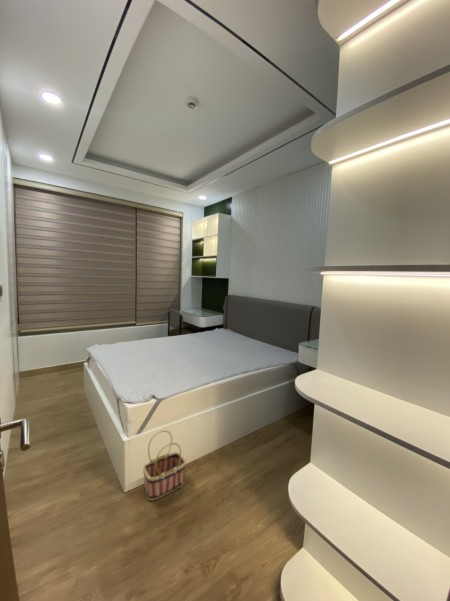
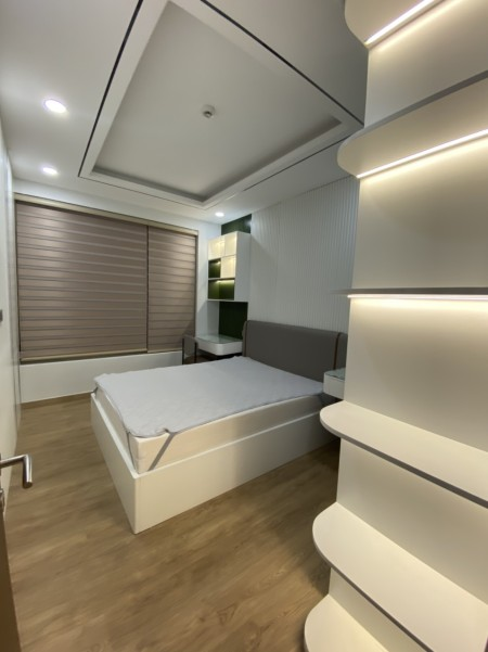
- basket [142,430,187,502]
